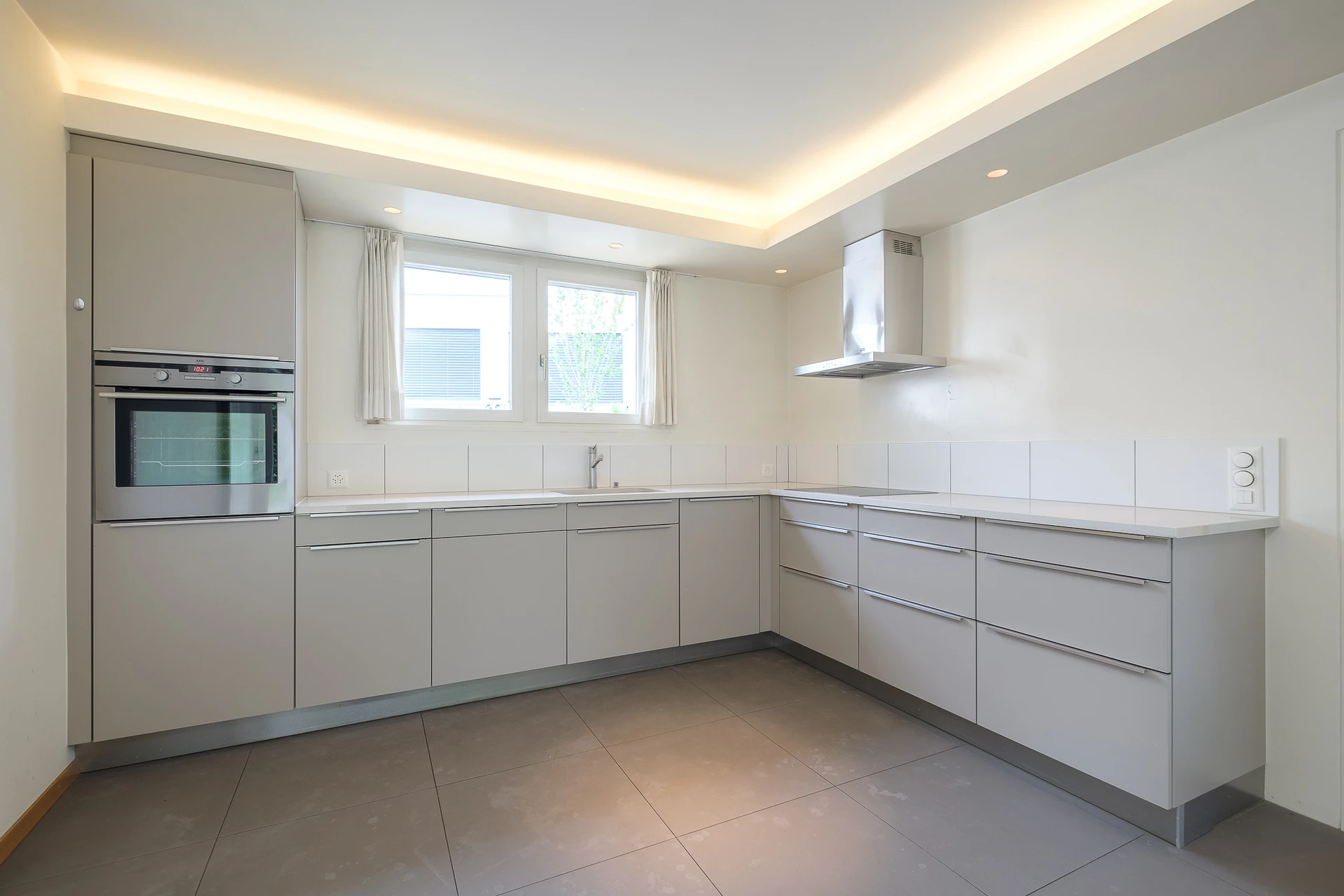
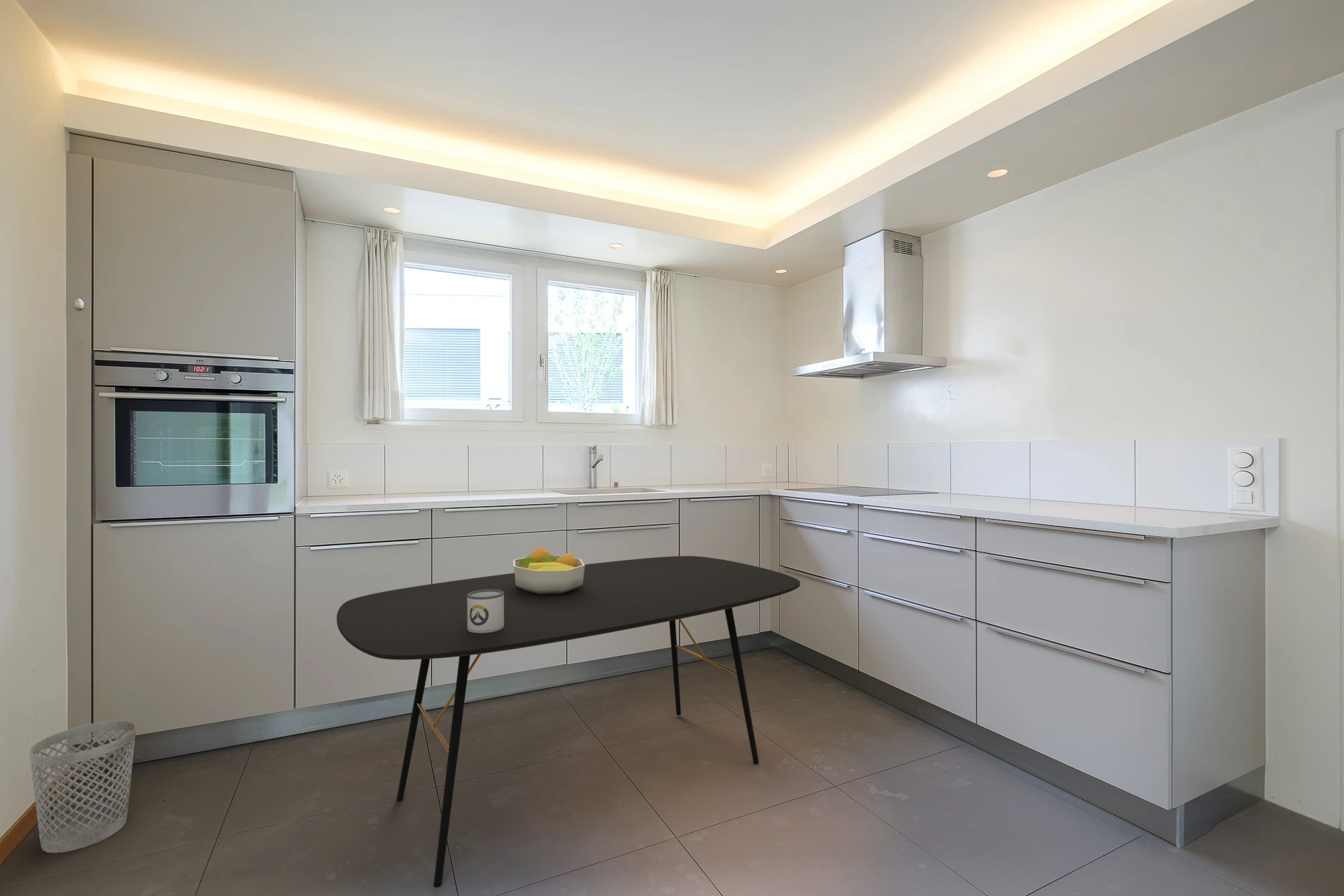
+ dining table [336,555,801,888]
+ mug [468,589,504,633]
+ fruit bowl [512,546,584,594]
+ wastebasket [29,720,137,853]
